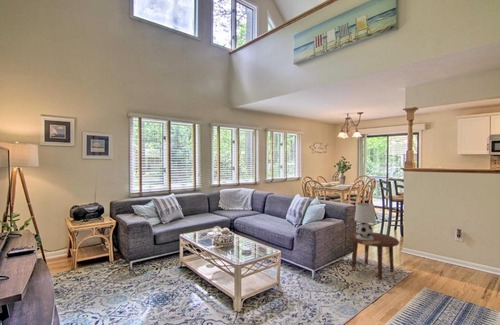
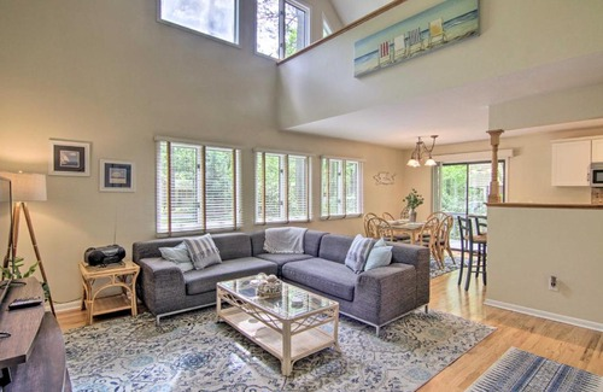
- side table [348,231,400,280]
- table lamp [353,202,377,240]
